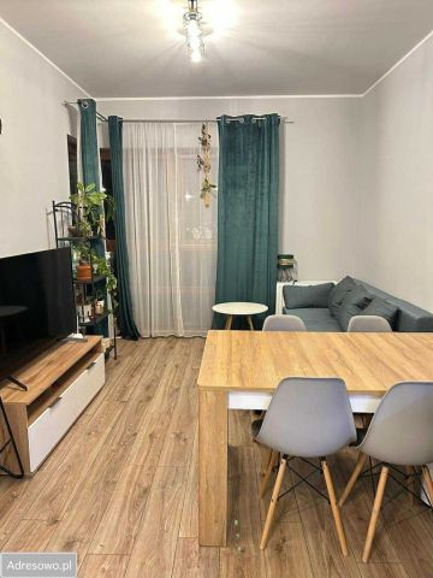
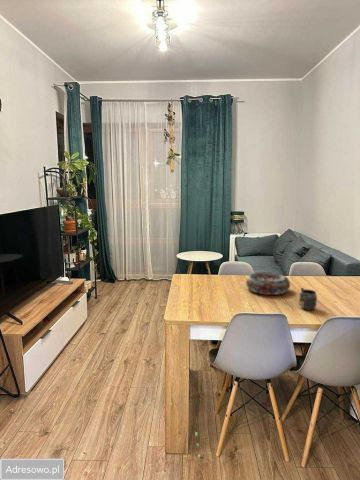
+ decorative bowl [245,271,291,296]
+ mug [298,287,318,312]
